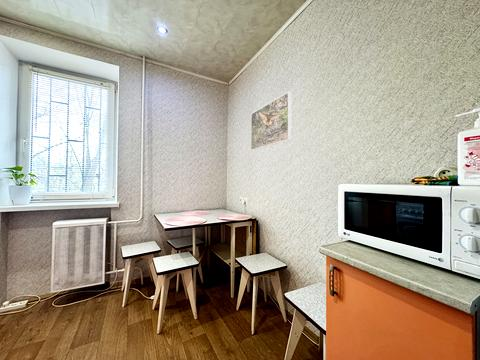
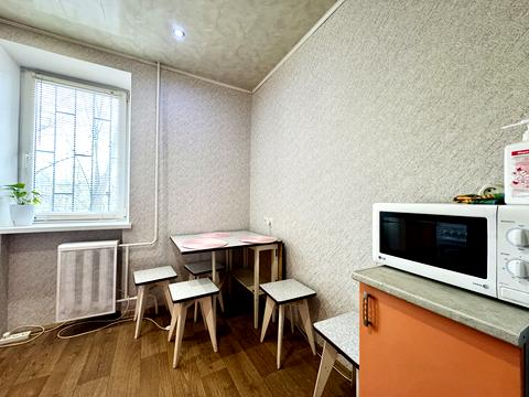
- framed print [250,90,292,151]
